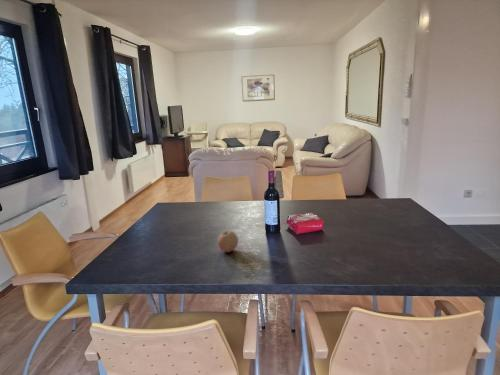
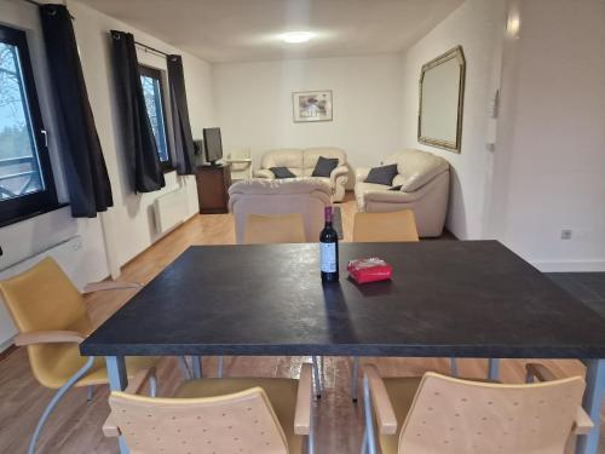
- fruit [217,229,239,253]
